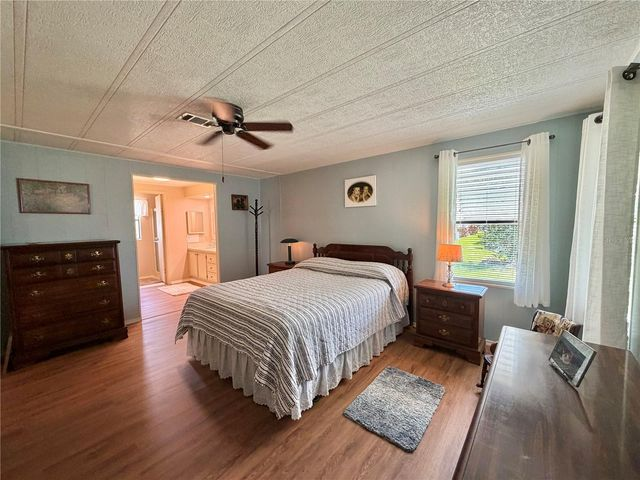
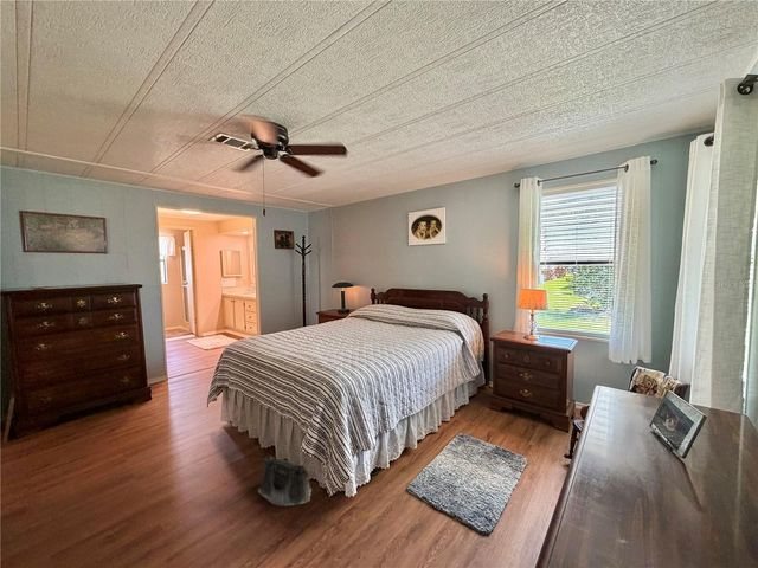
+ saddlebag [257,454,313,508]
